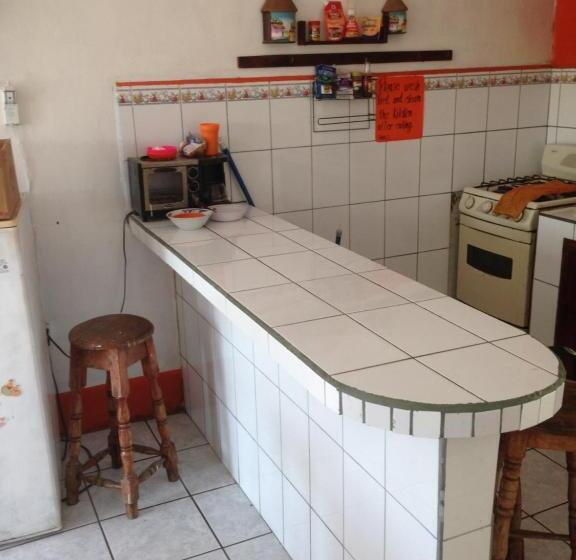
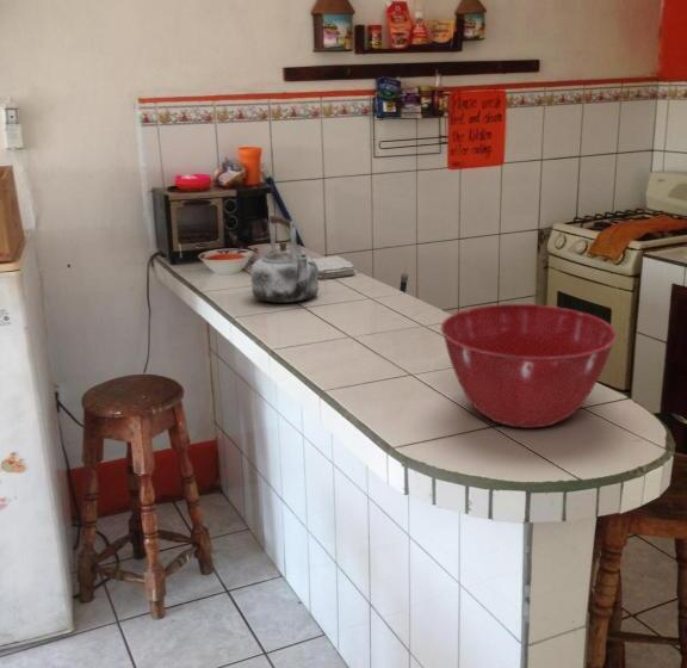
+ mixing bowl [440,303,618,429]
+ washcloth [311,255,357,280]
+ kettle [249,212,320,304]
